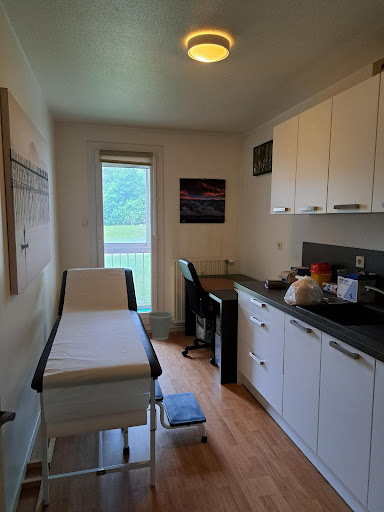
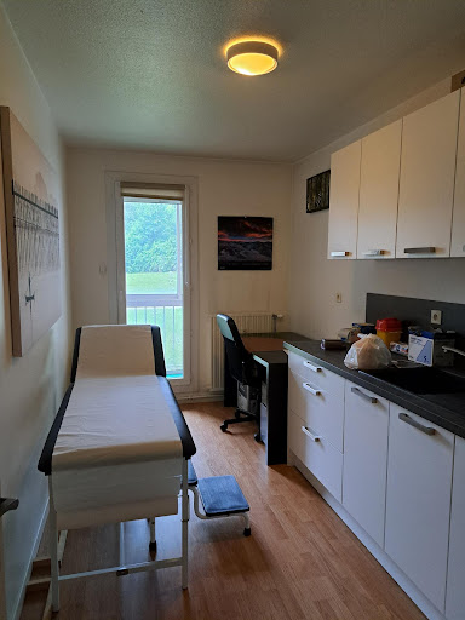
- wastebasket [147,309,174,341]
